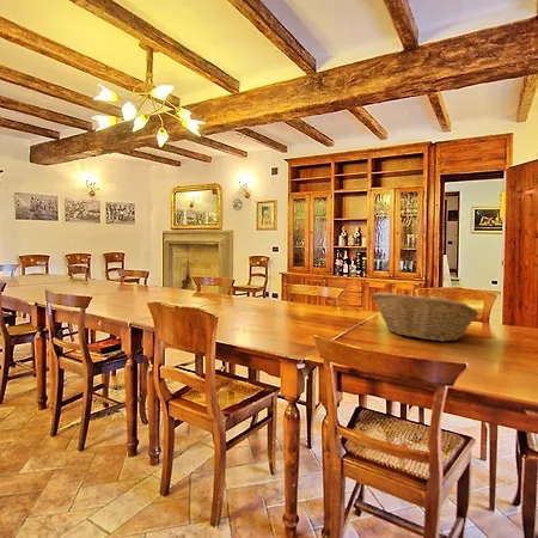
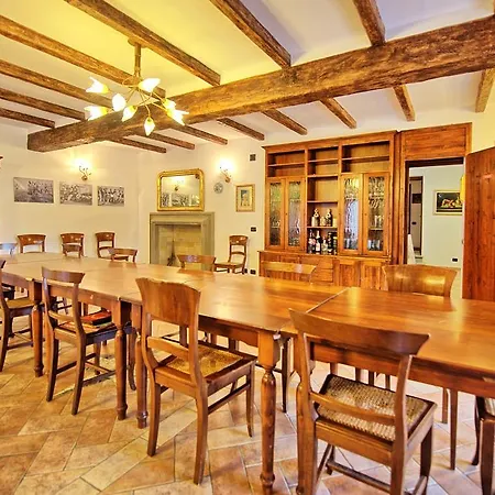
- fruit basket [371,292,481,343]
